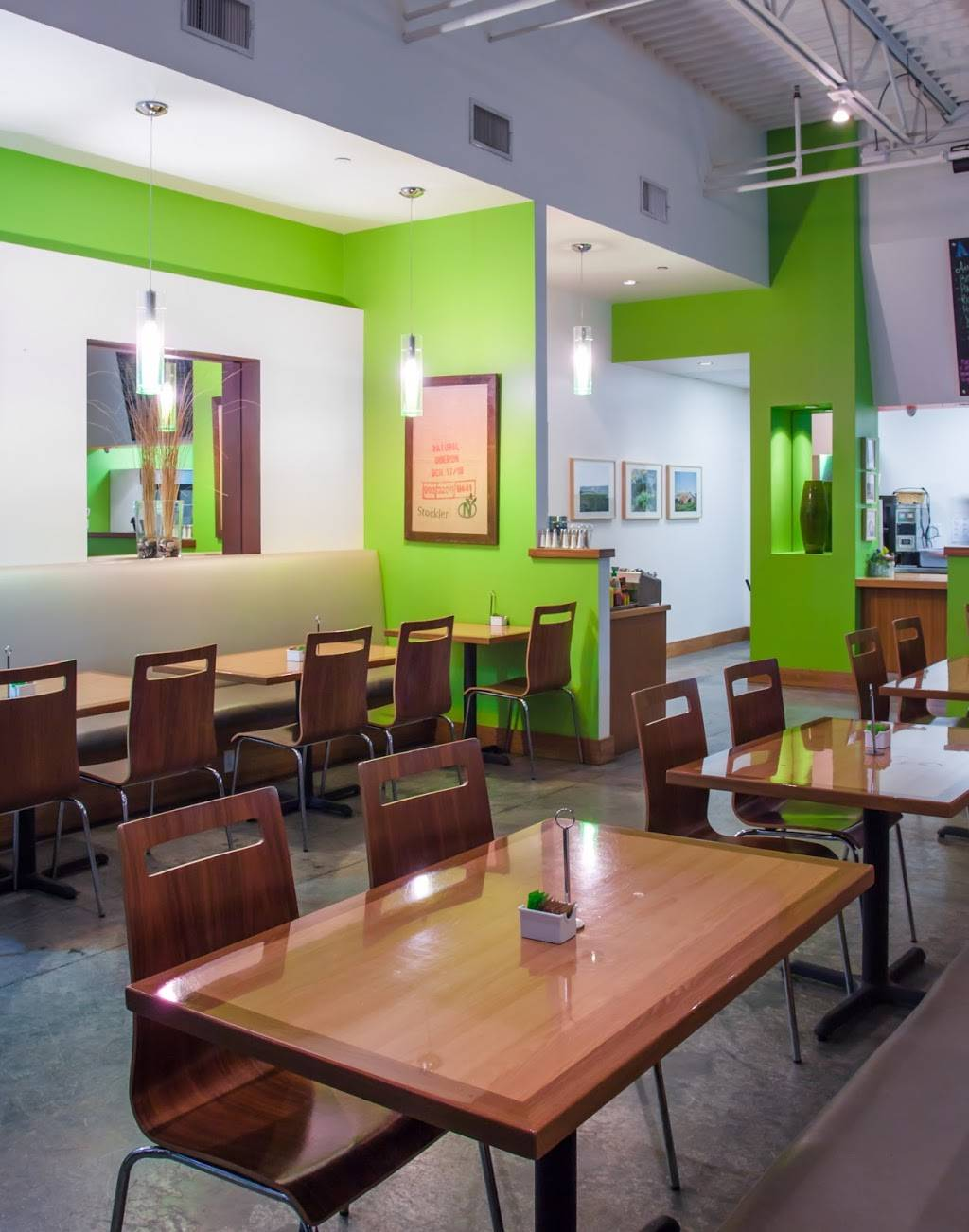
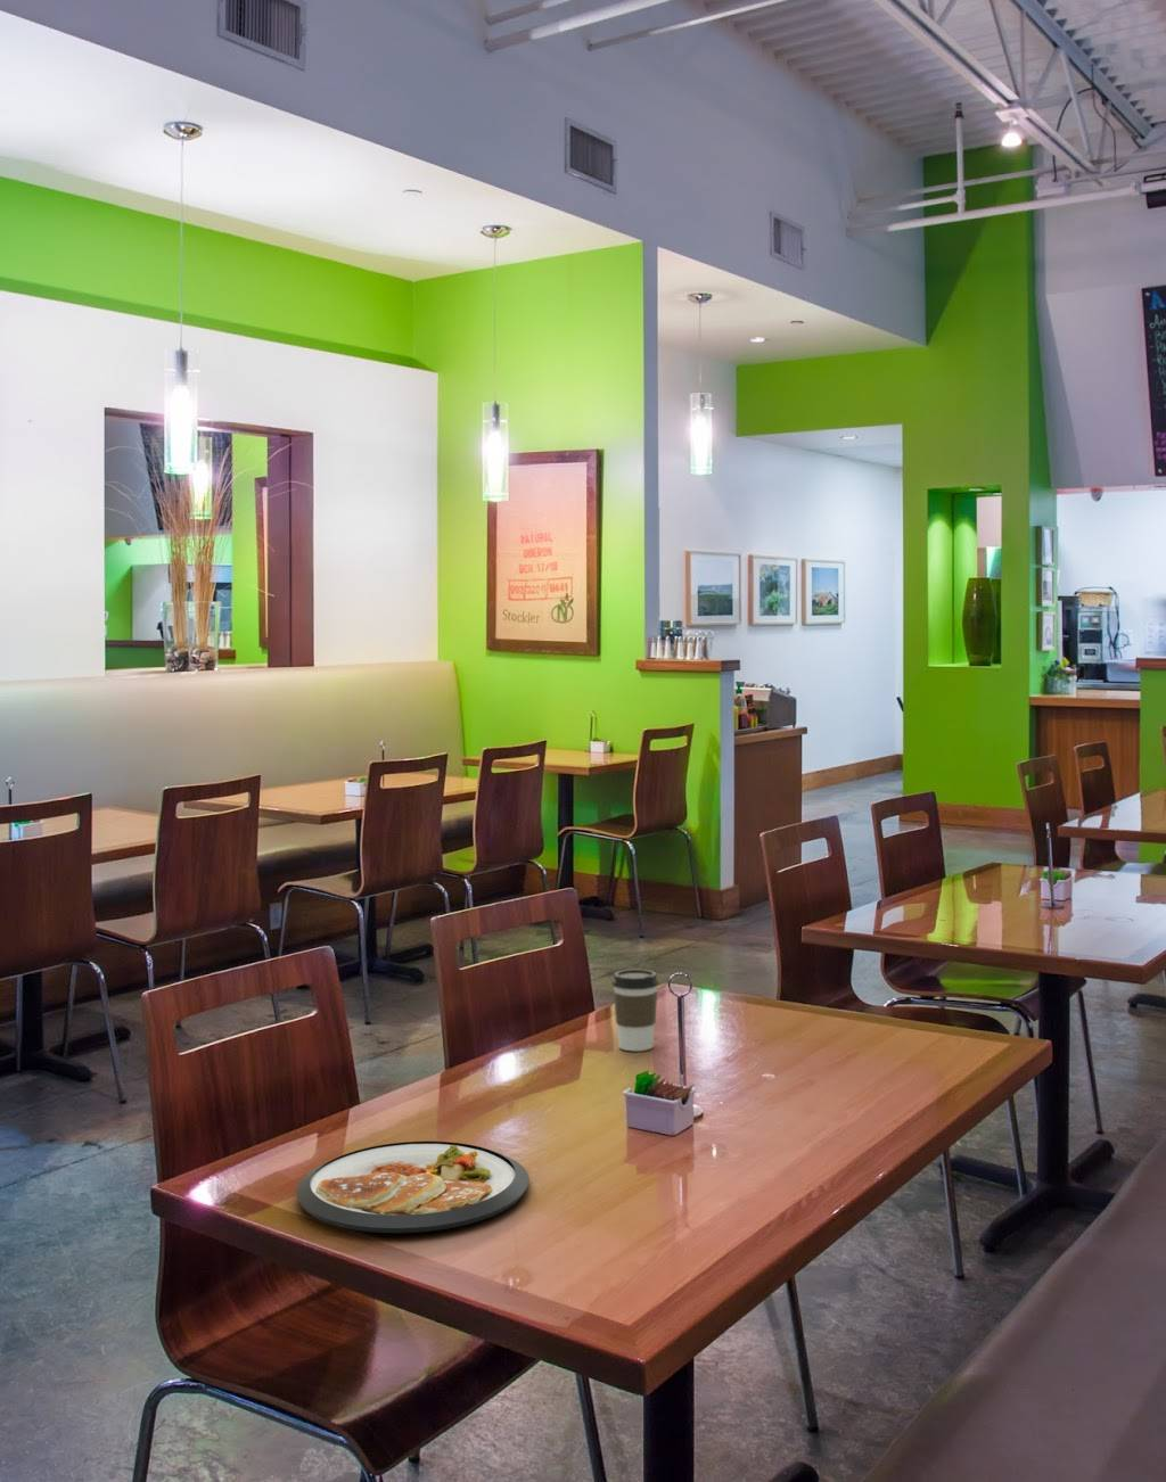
+ coffee cup [611,968,659,1051]
+ dish [295,1140,529,1234]
